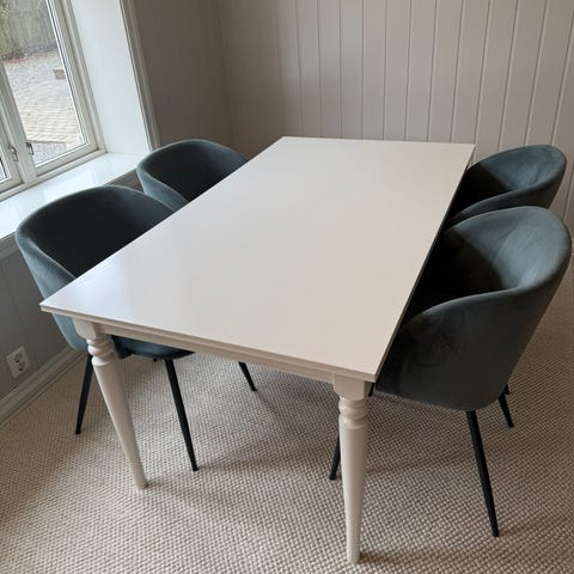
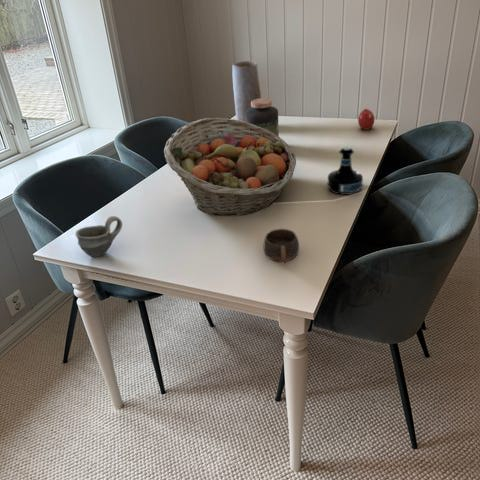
+ cup [263,228,300,264]
+ fruit basket [163,117,297,217]
+ vase [232,60,262,122]
+ jar [246,98,280,137]
+ tequila bottle [327,146,364,196]
+ fruit [357,108,376,131]
+ cup [74,215,123,258]
